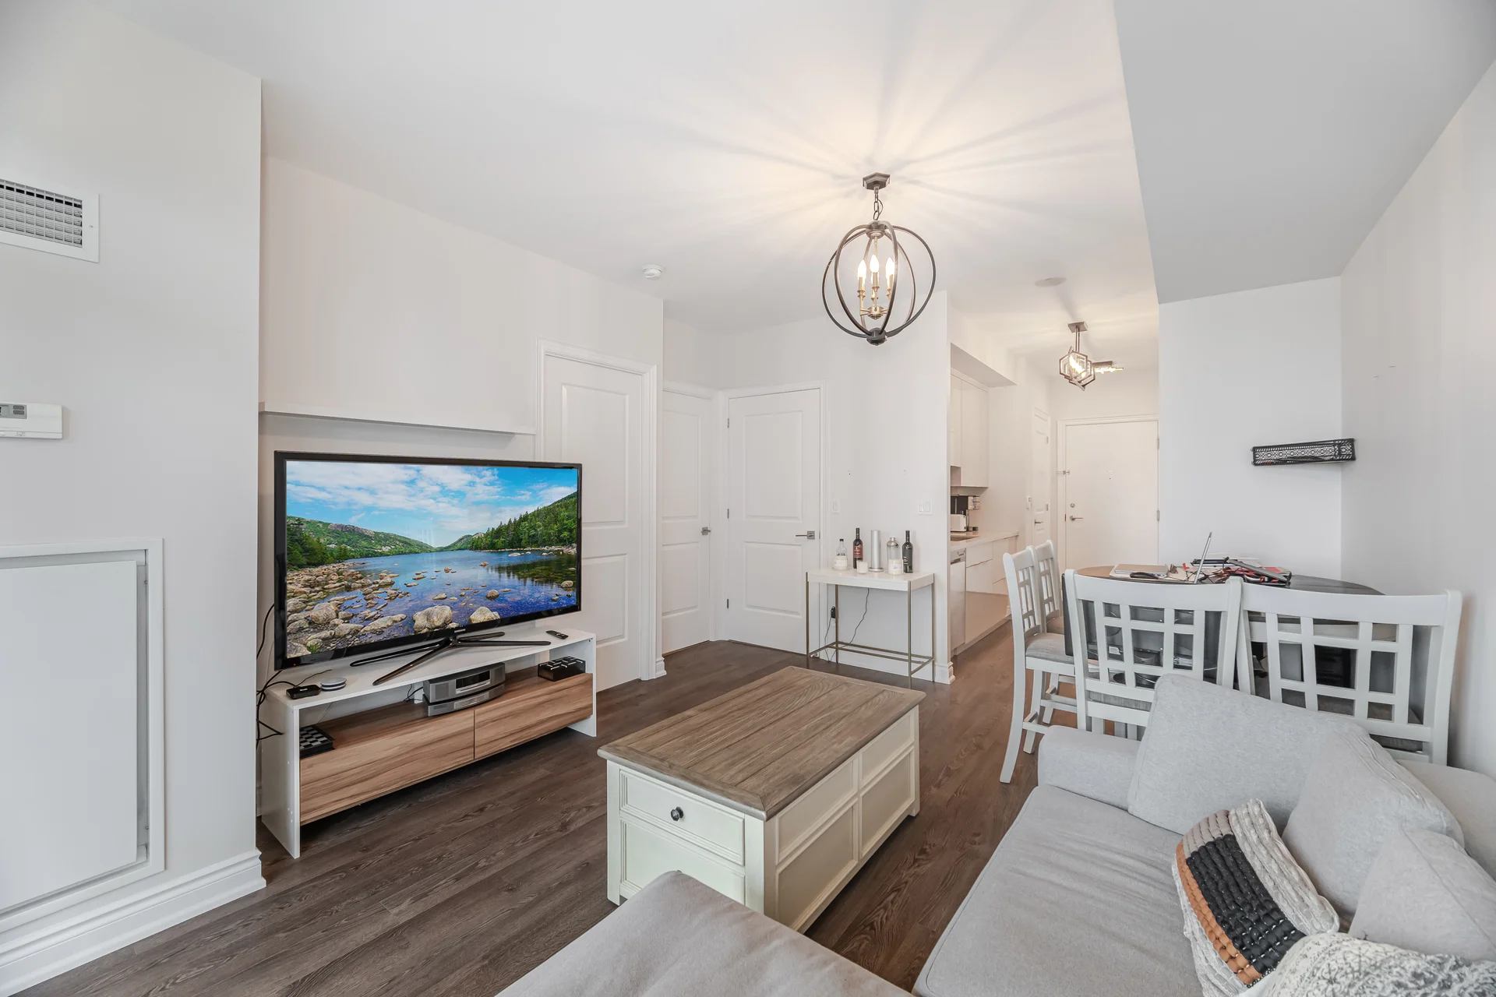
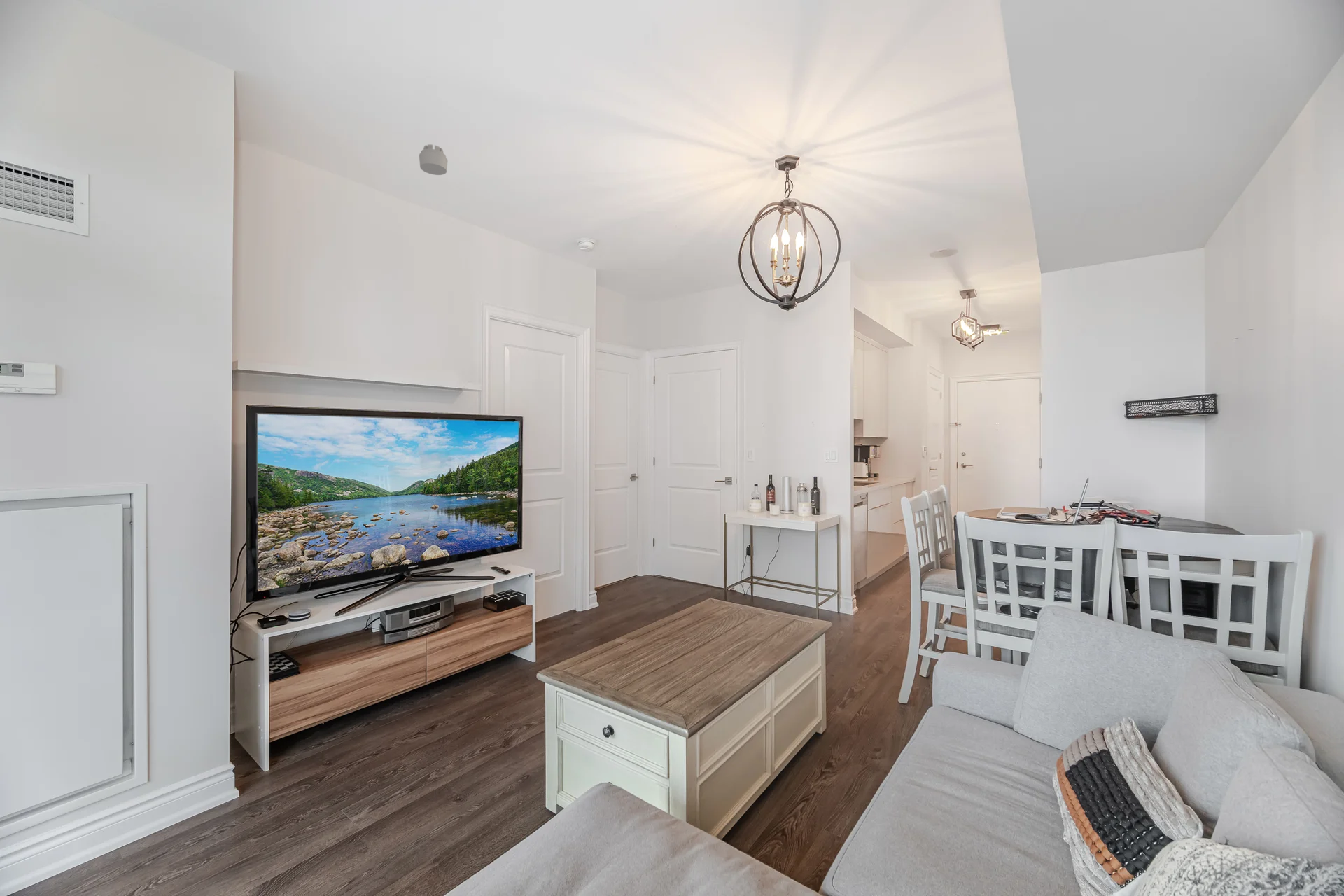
+ smoke detector [419,144,449,176]
